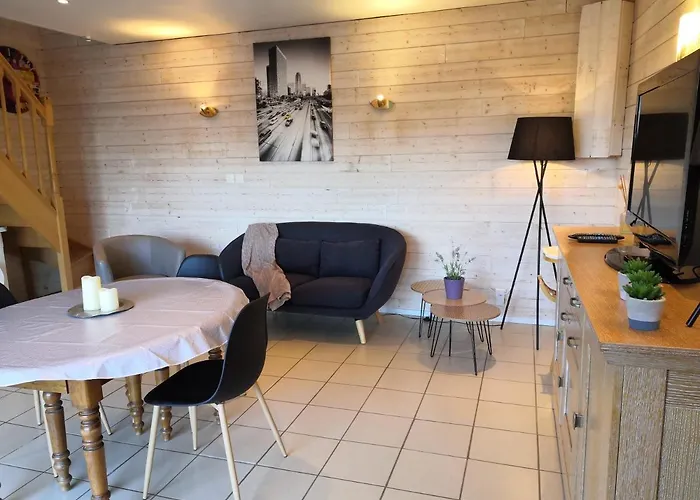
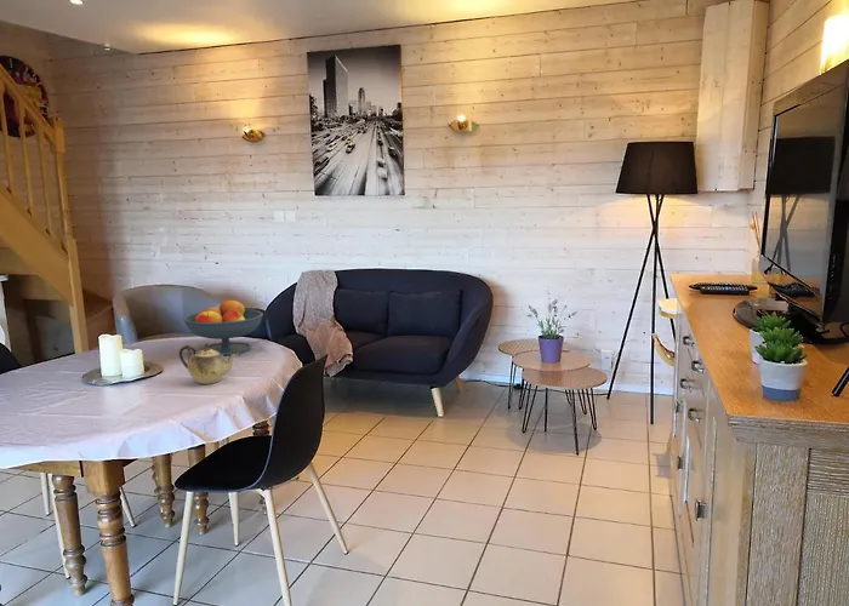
+ teapot [178,342,241,385]
+ fruit bowl [182,299,264,356]
